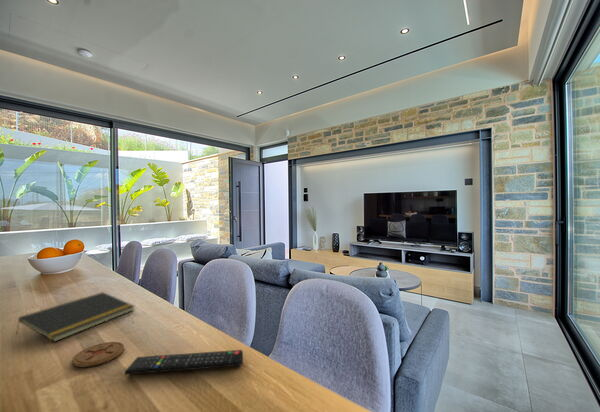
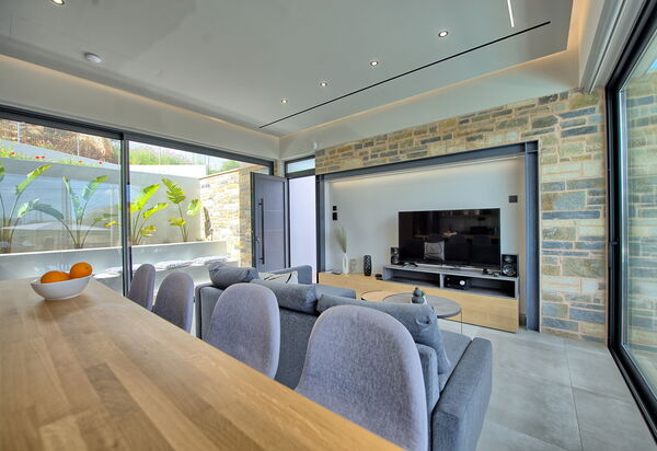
- remote control [124,349,244,376]
- notepad [15,291,136,343]
- coaster [71,341,125,368]
